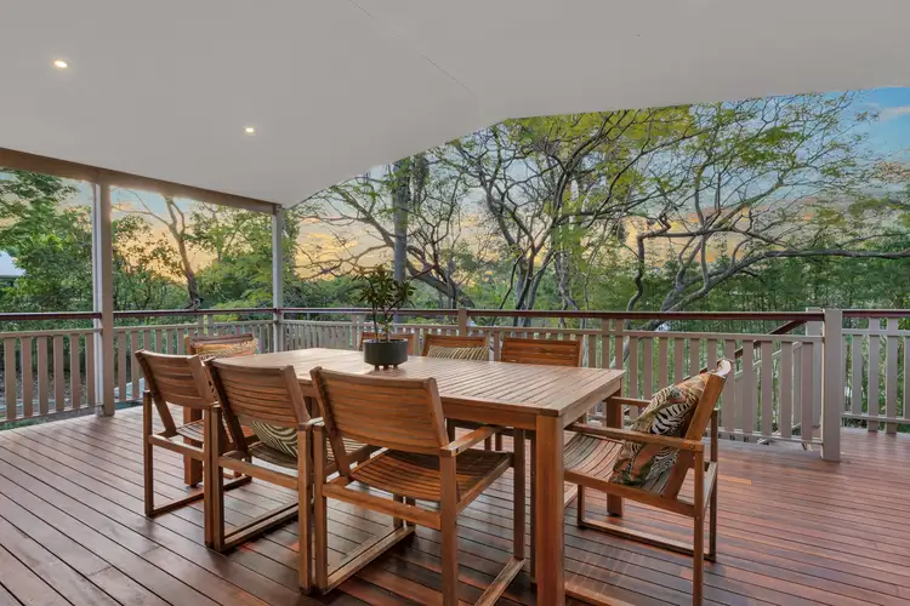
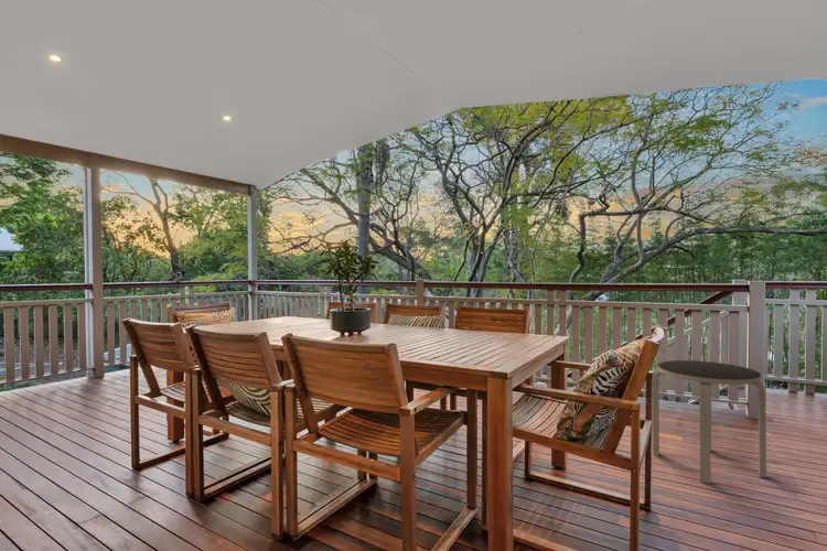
+ side table [652,359,767,485]
